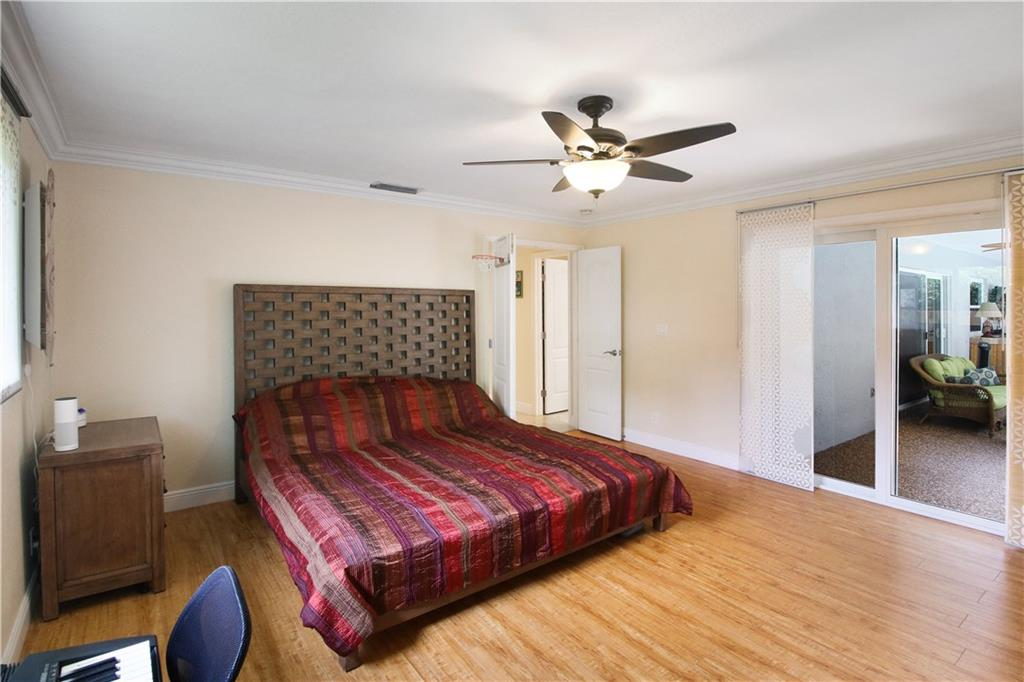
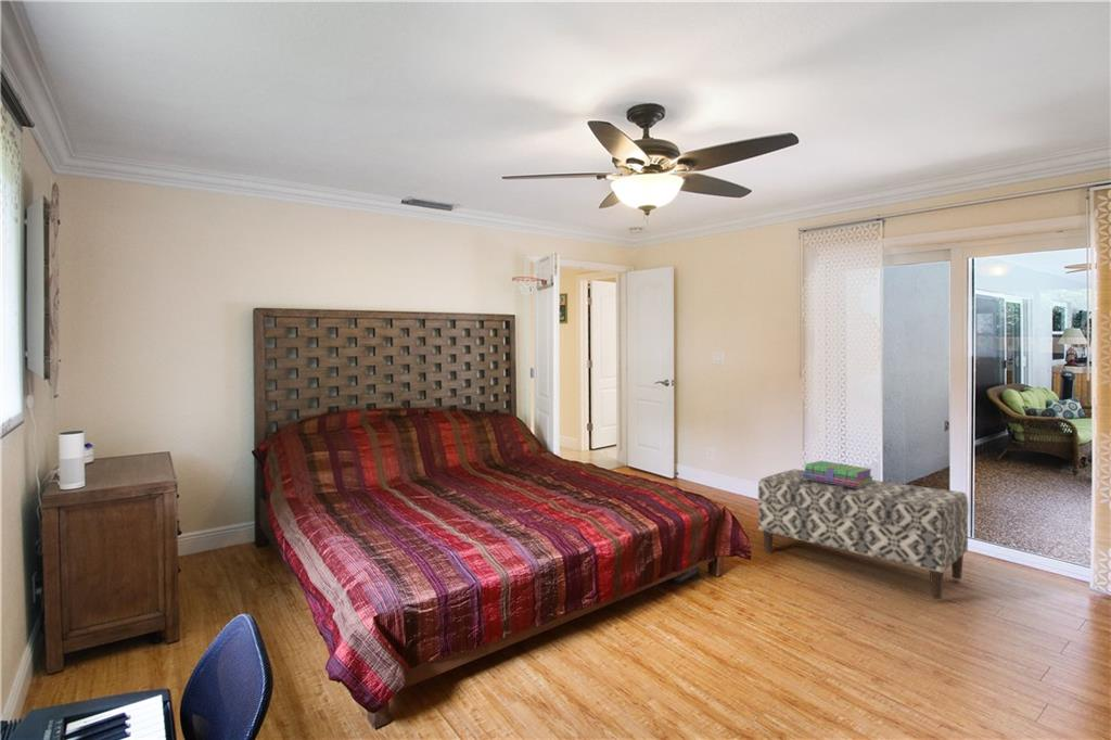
+ bench [757,469,970,600]
+ stack of books [803,460,874,487]
